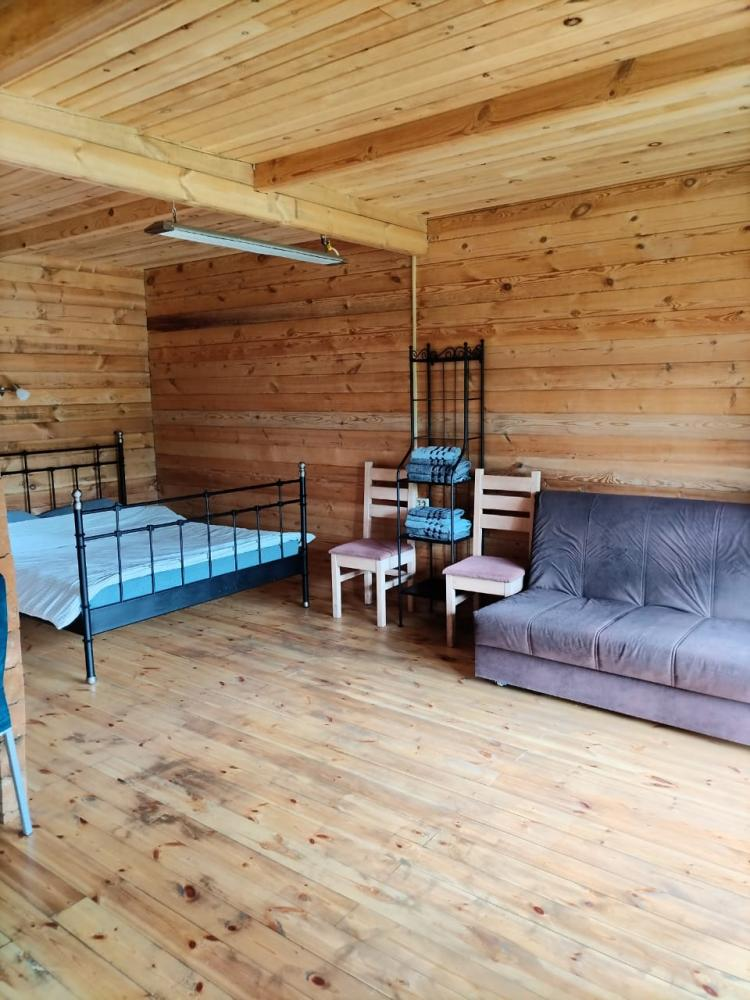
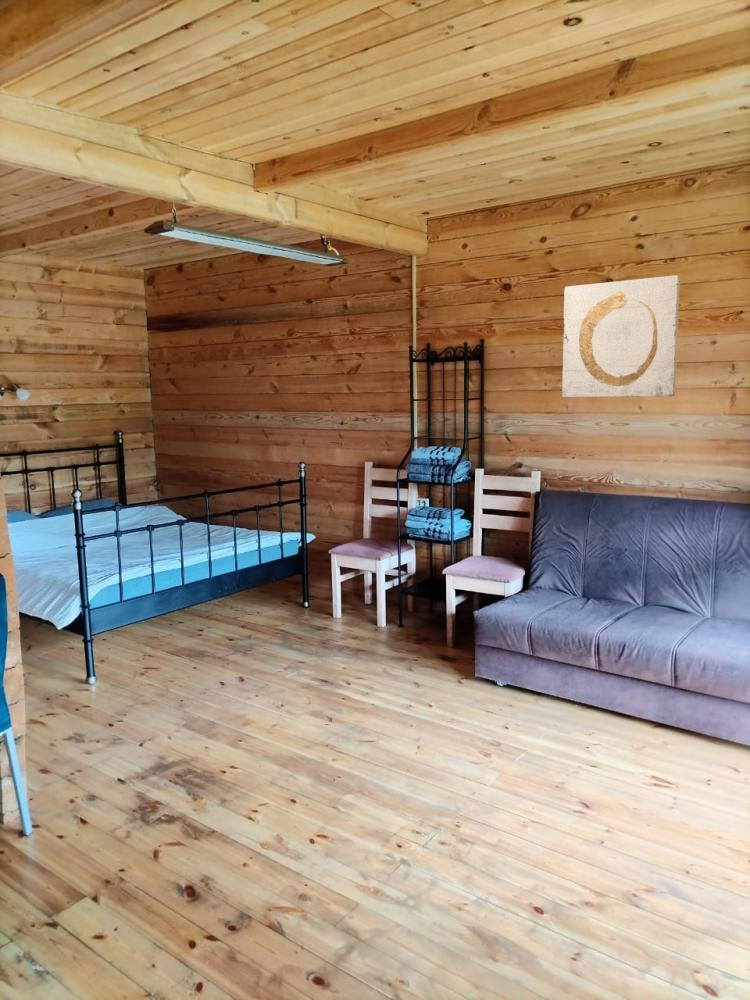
+ wall art [561,274,681,398]
